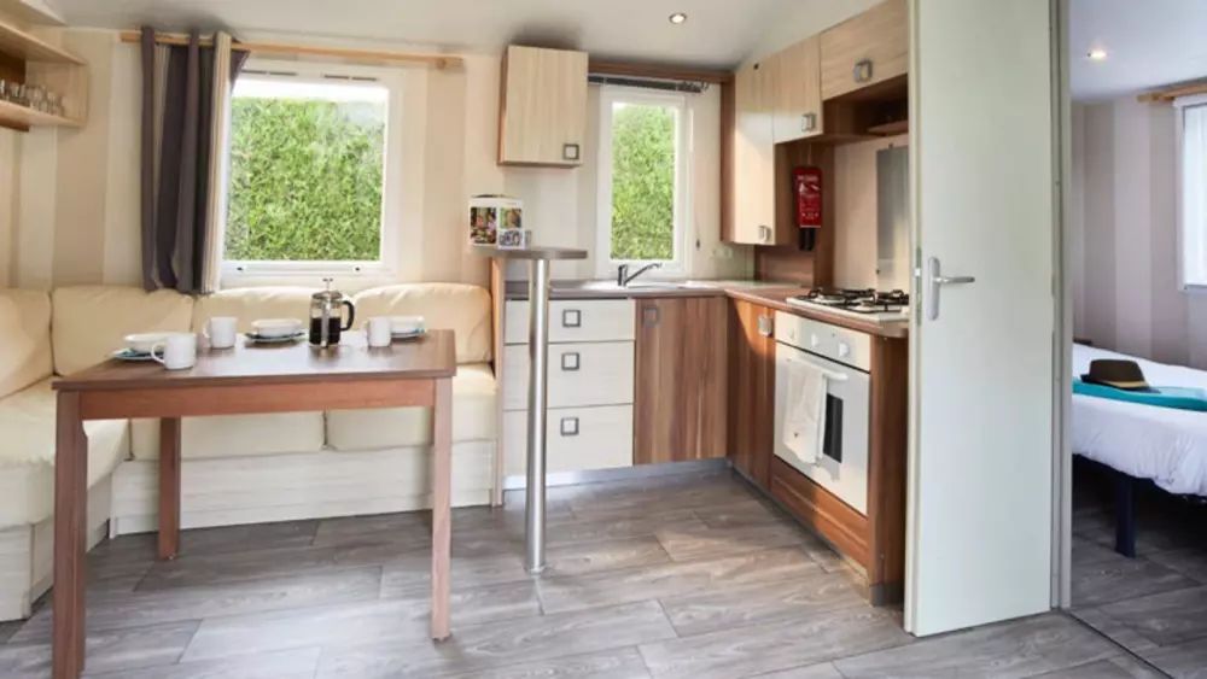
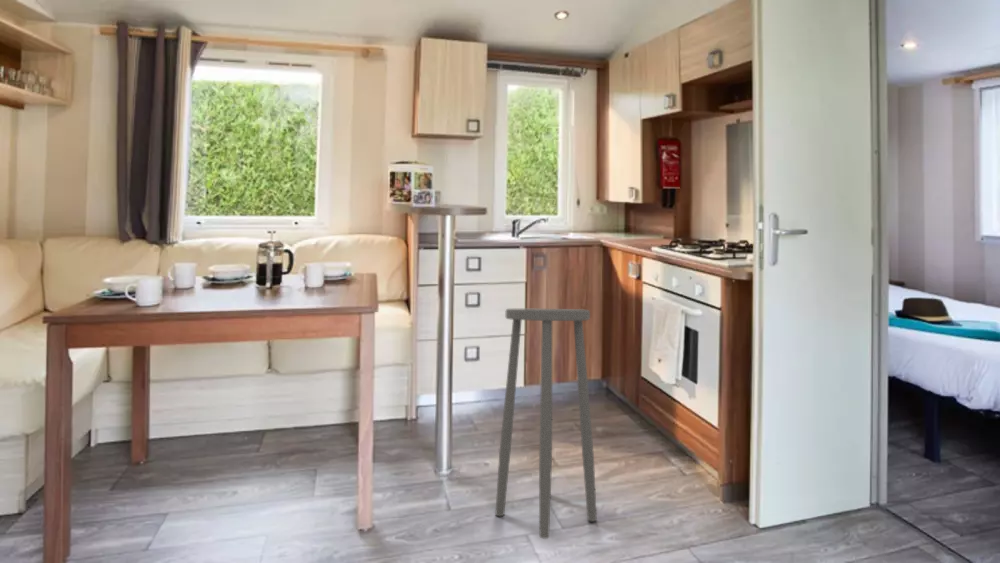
+ stool [494,308,598,540]
